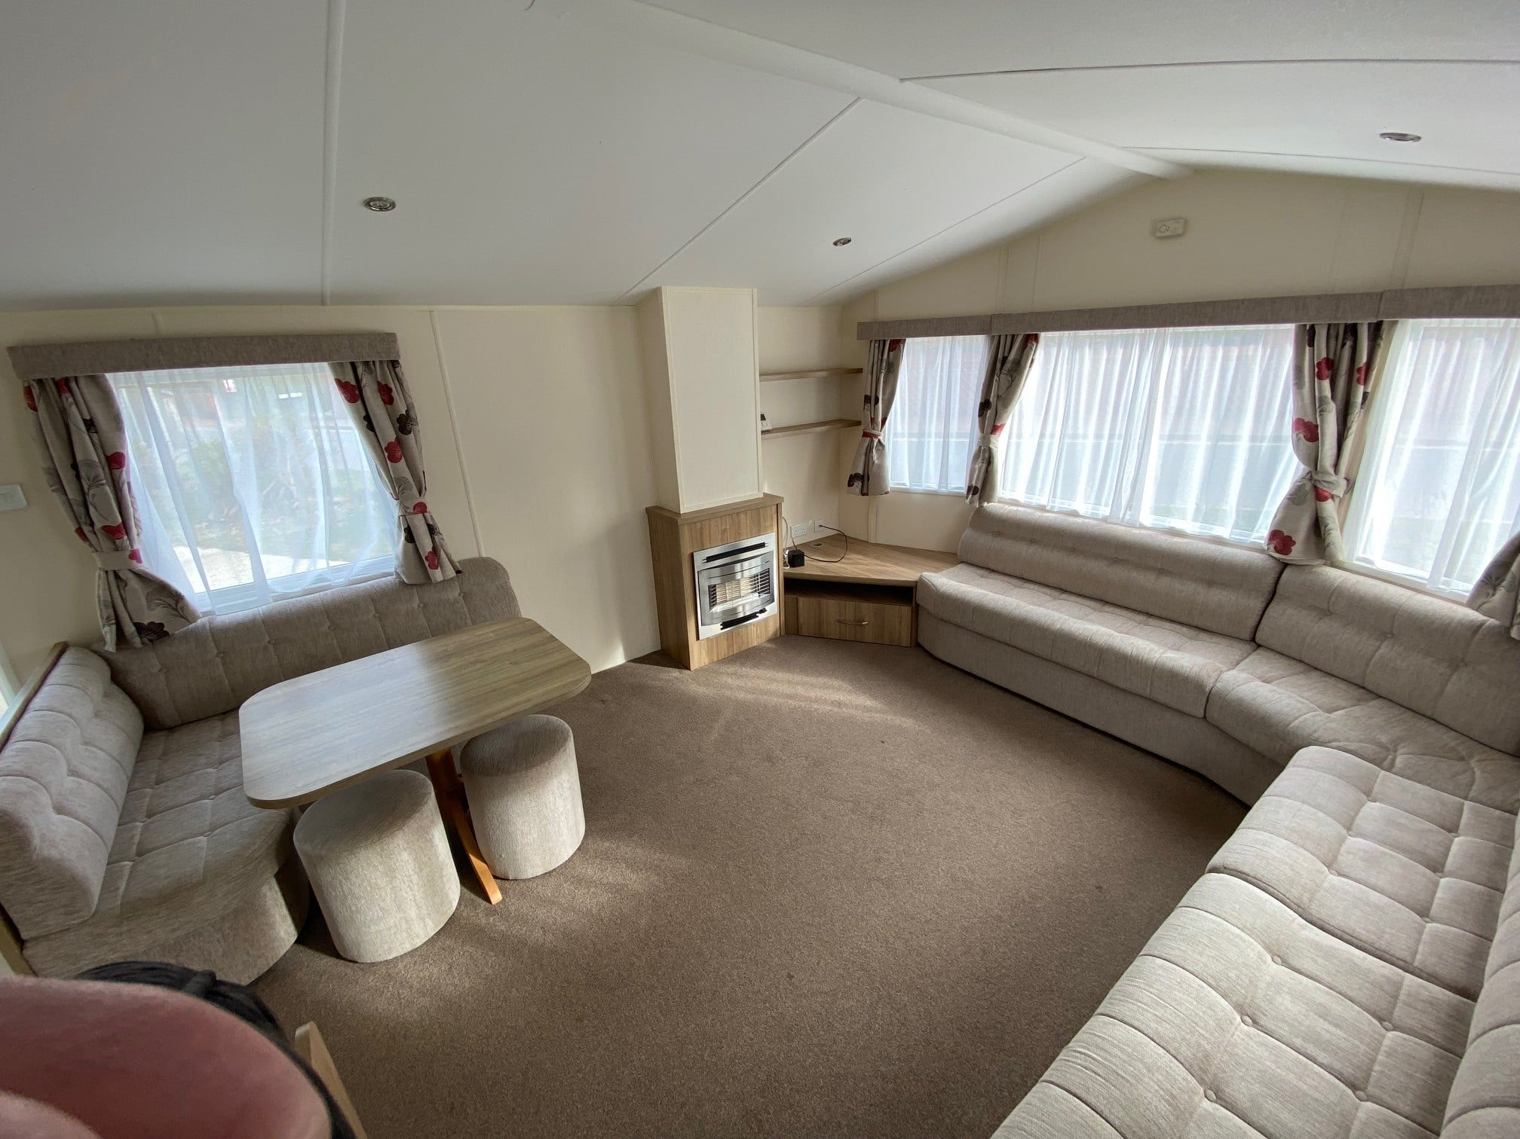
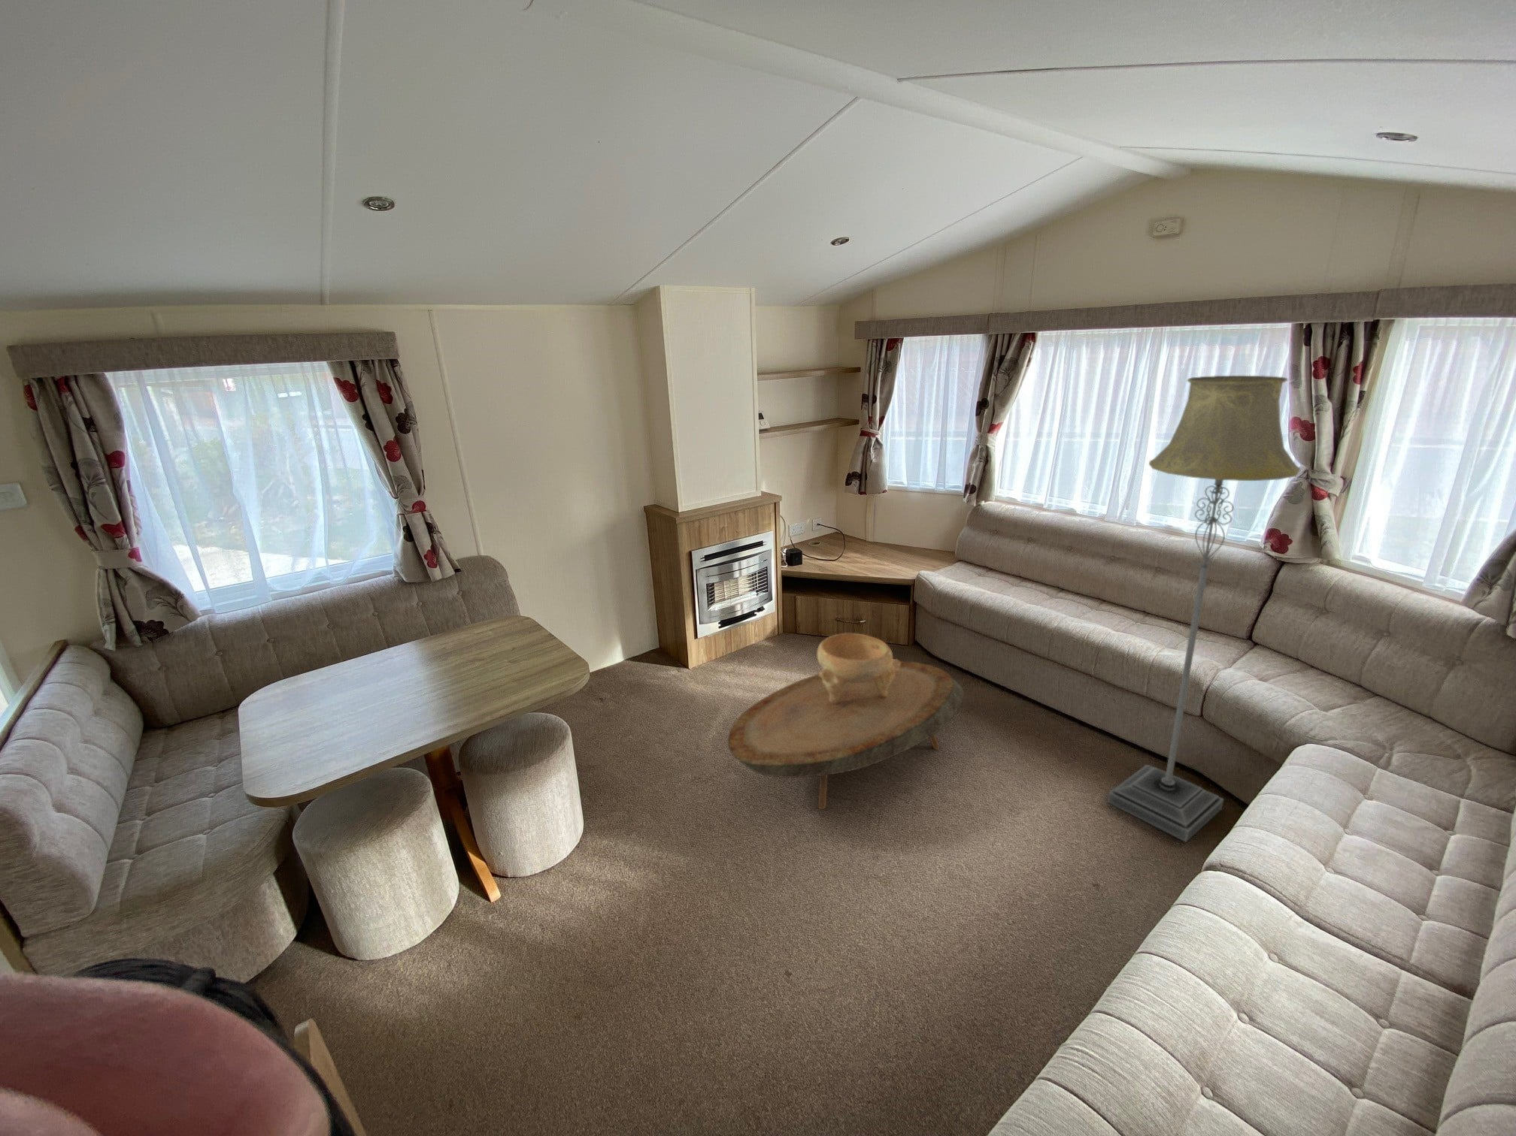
+ coffee table [727,660,965,810]
+ decorative bowl [816,632,901,704]
+ floor lamp [1107,375,1301,842]
